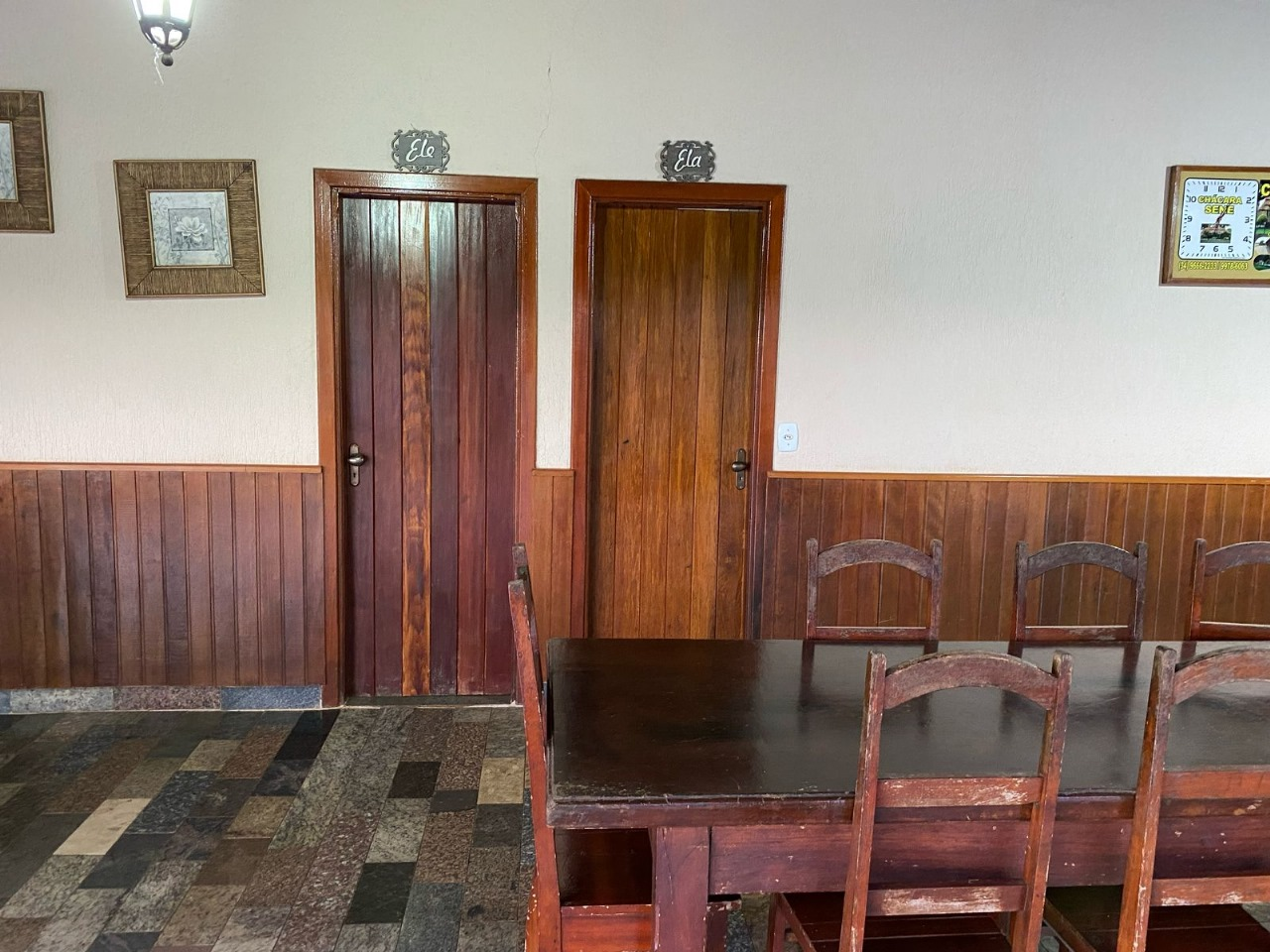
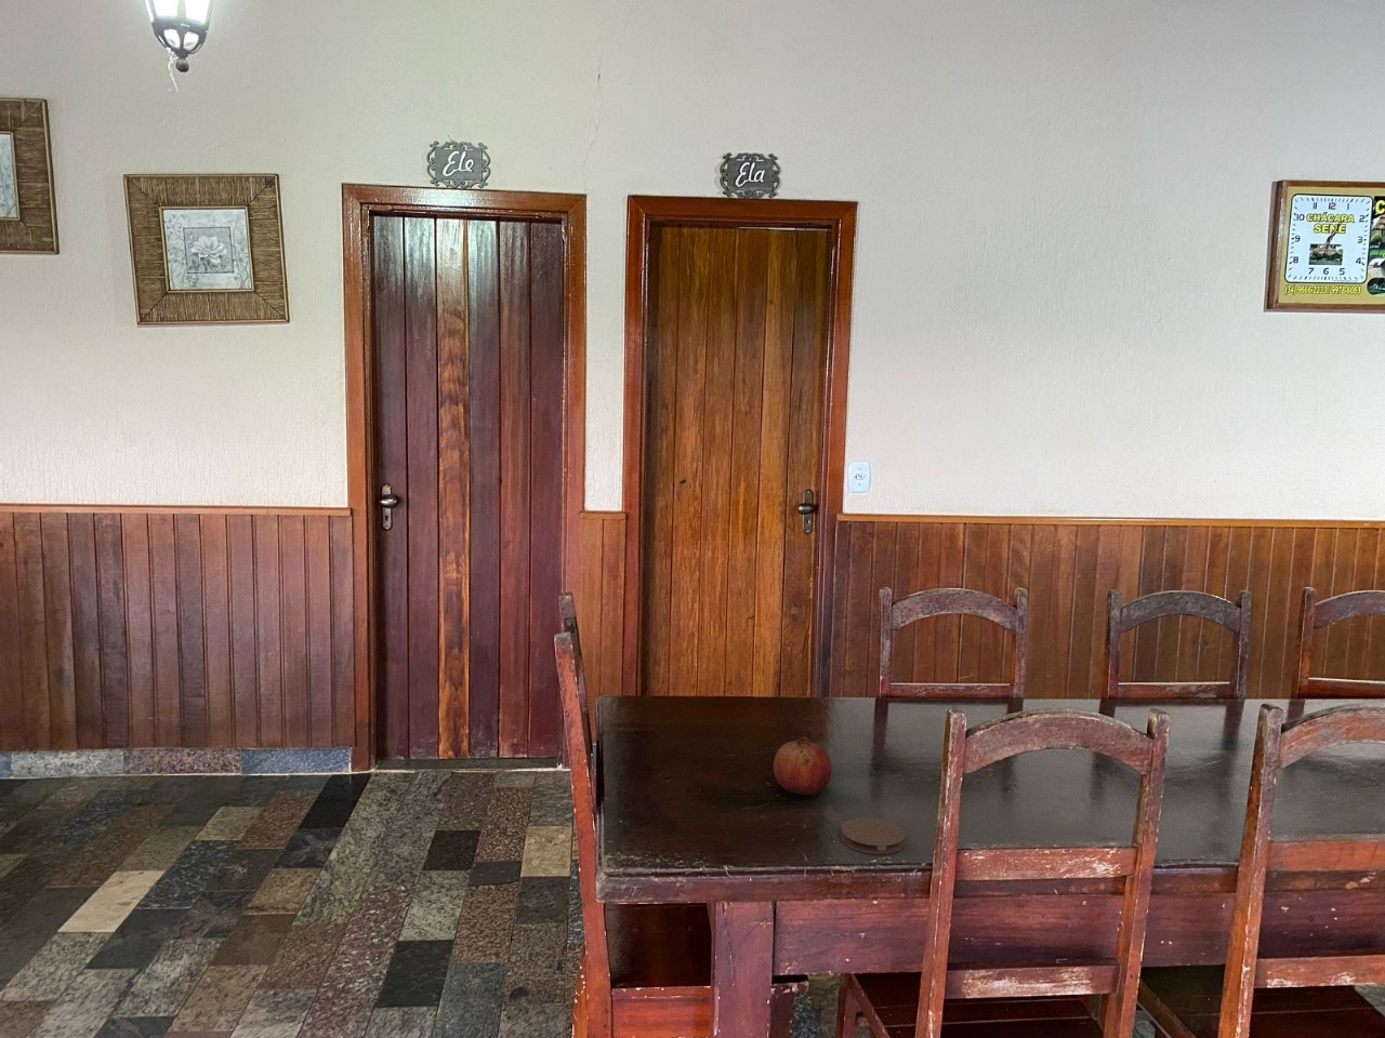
+ coaster [840,817,906,855]
+ fruit [772,736,832,796]
